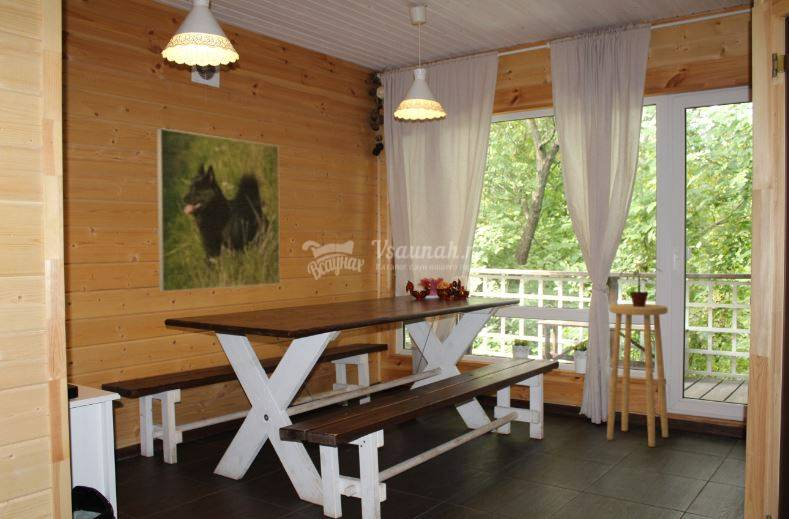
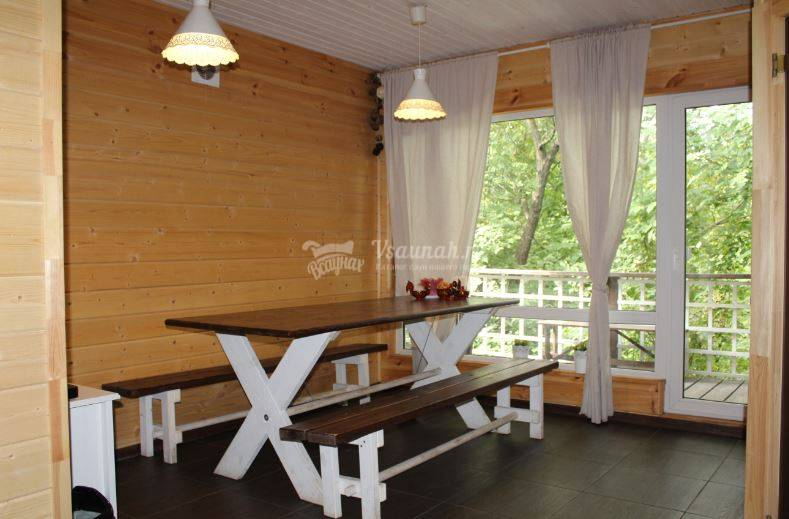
- stool [606,303,669,448]
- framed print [156,127,281,293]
- potted plant [619,265,665,307]
